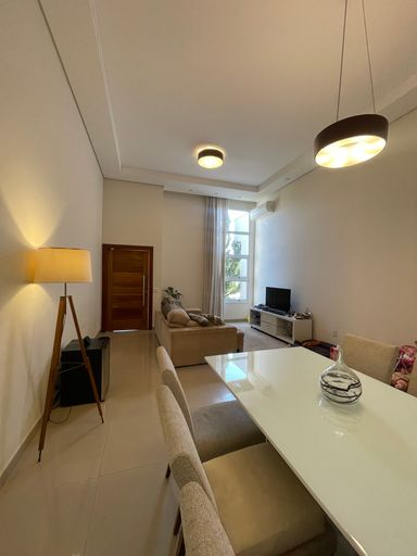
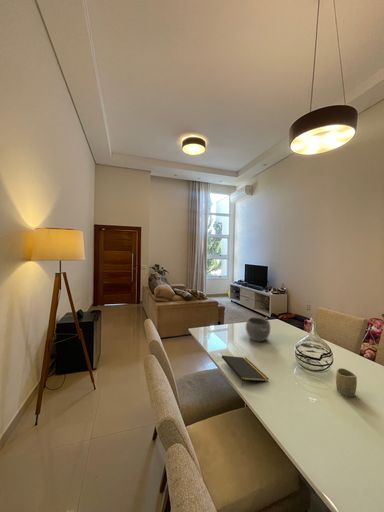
+ bowl [245,316,271,343]
+ notepad [221,355,269,388]
+ cup [335,367,358,398]
